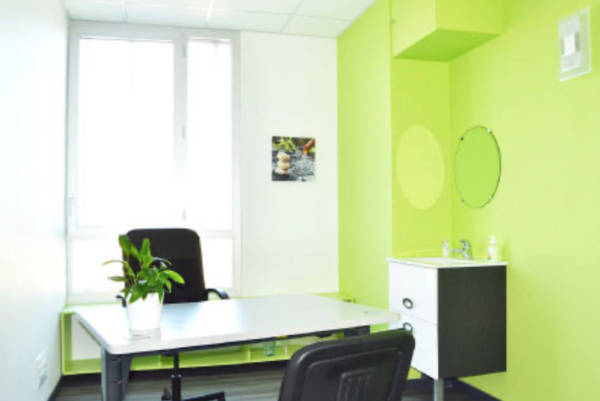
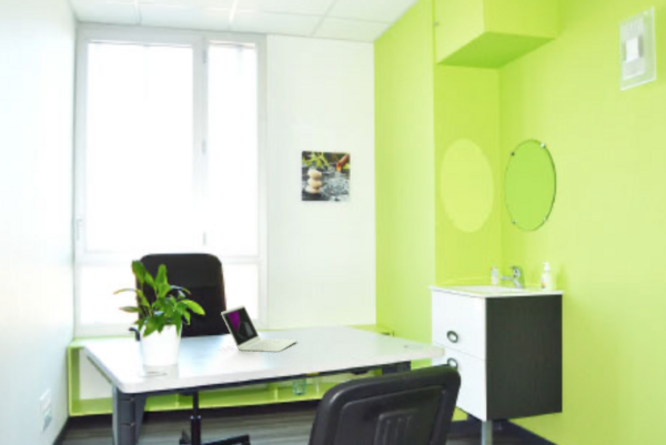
+ laptop [220,304,299,353]
